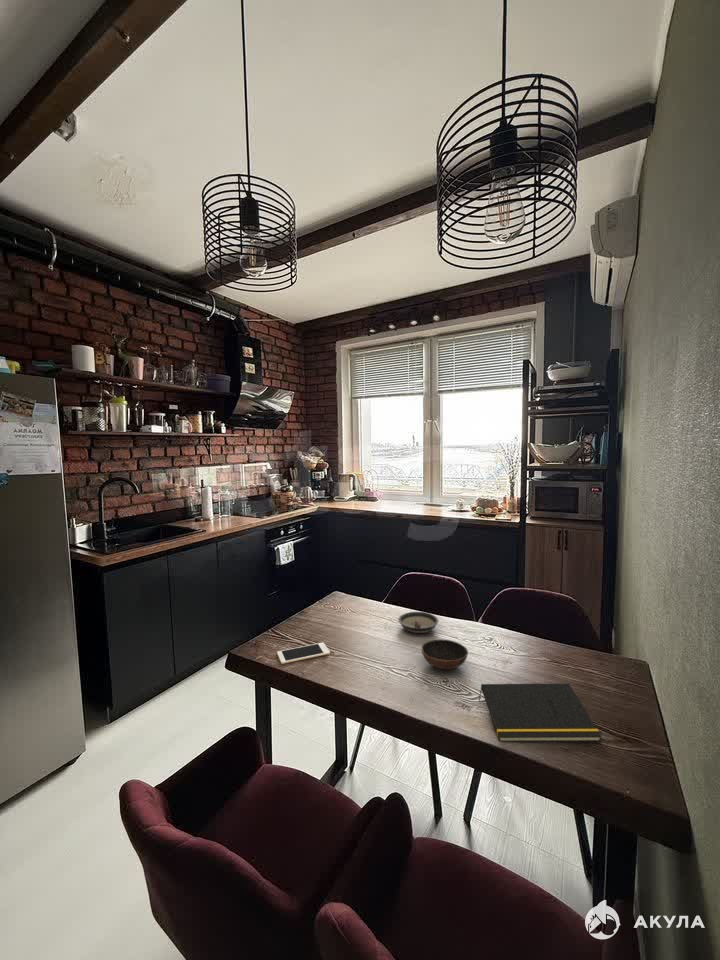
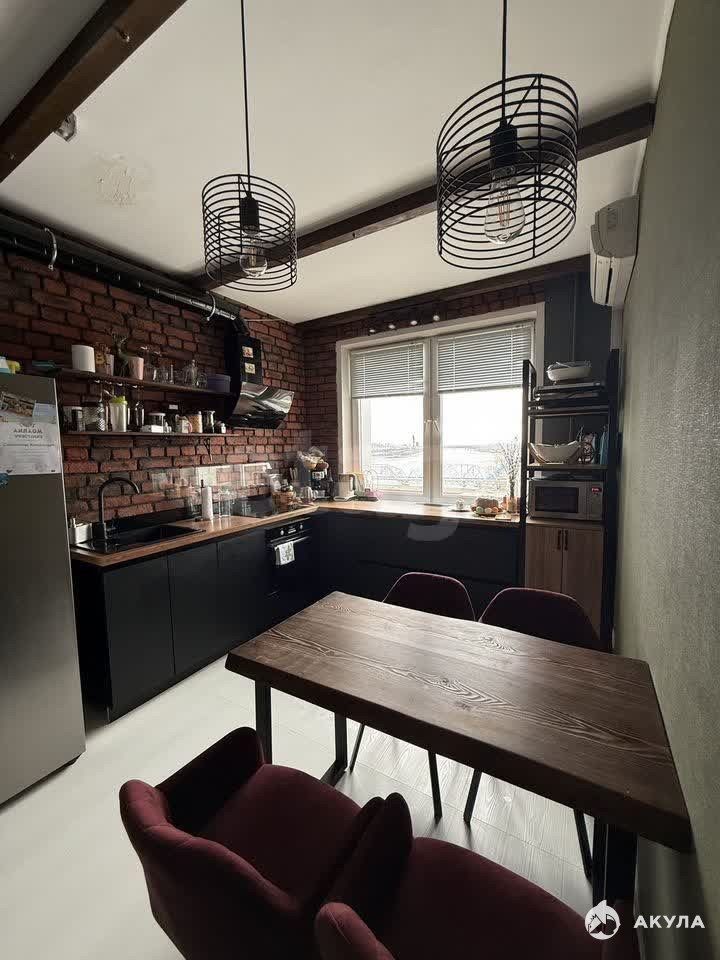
- bowl [421,638,469,670]
- cell phone [276,642,331,665]
- saucer [397,611,440,634]
- notepad [478,683,602,743]
